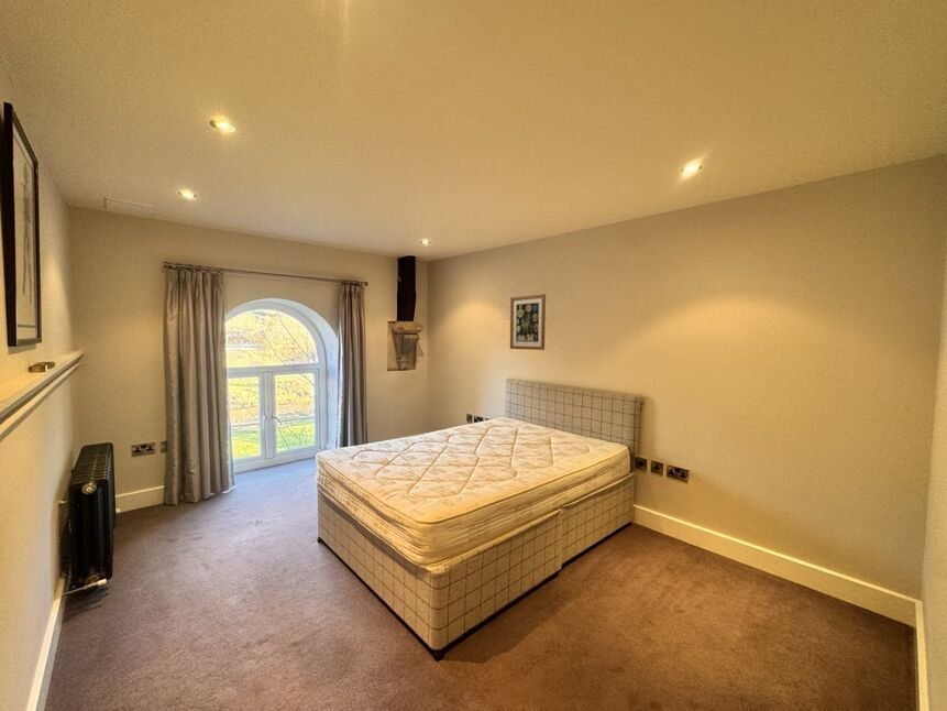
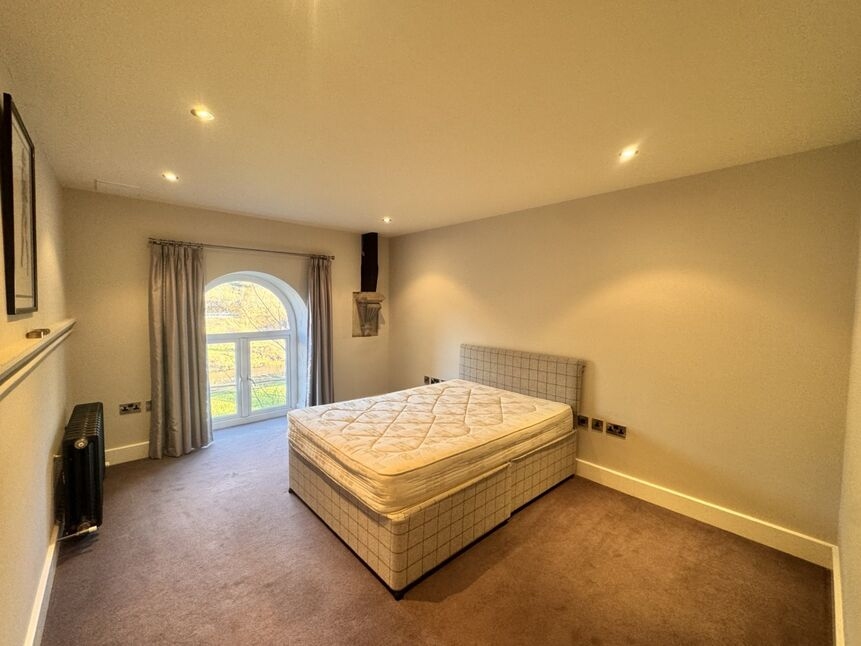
- wall art [509,293,547,351]
